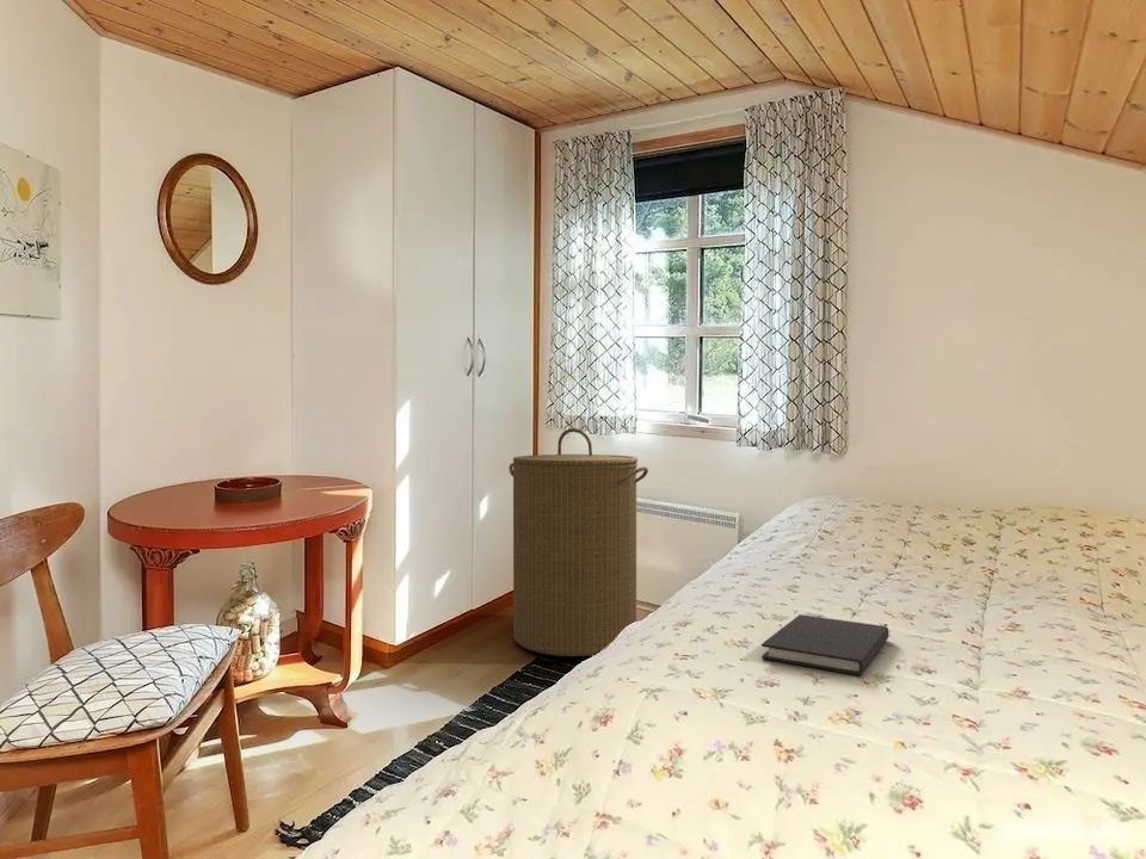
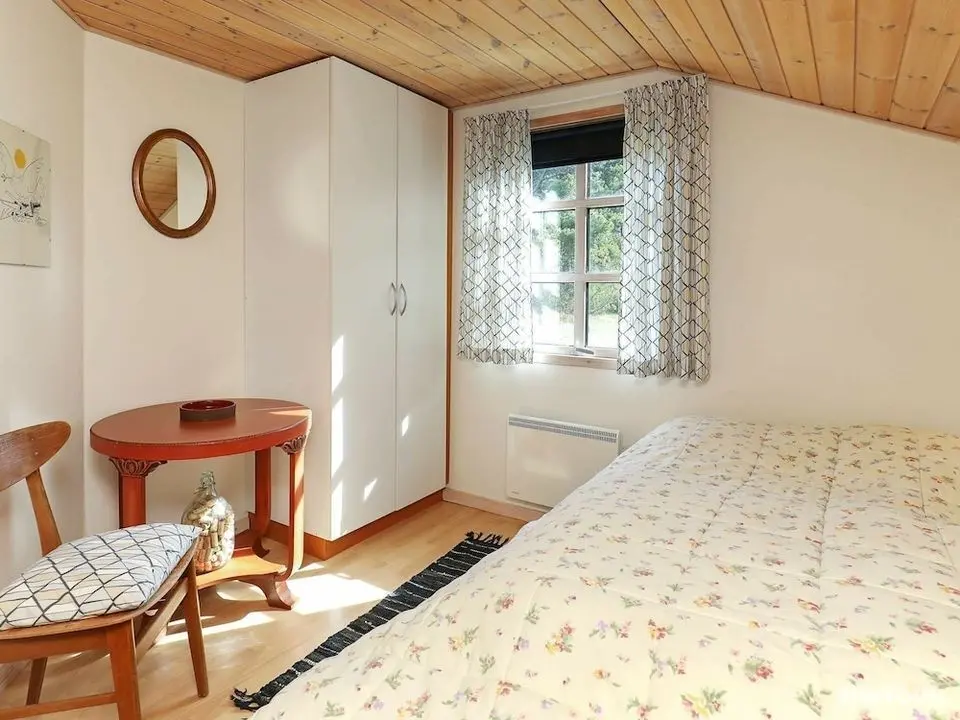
- diary [760,613,891,676]
- laundry hamper [507,427,649,657]
